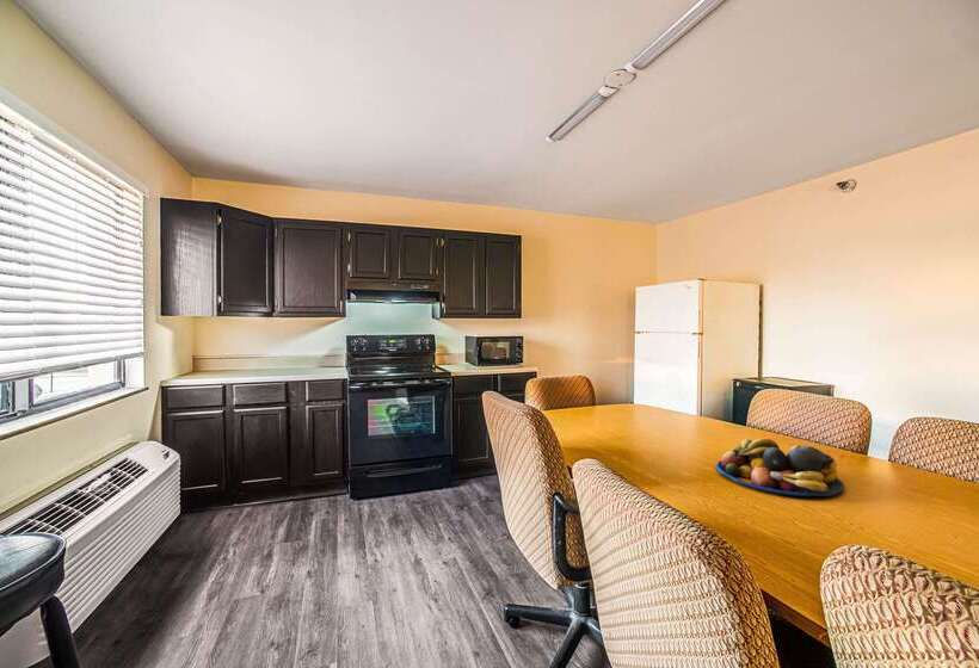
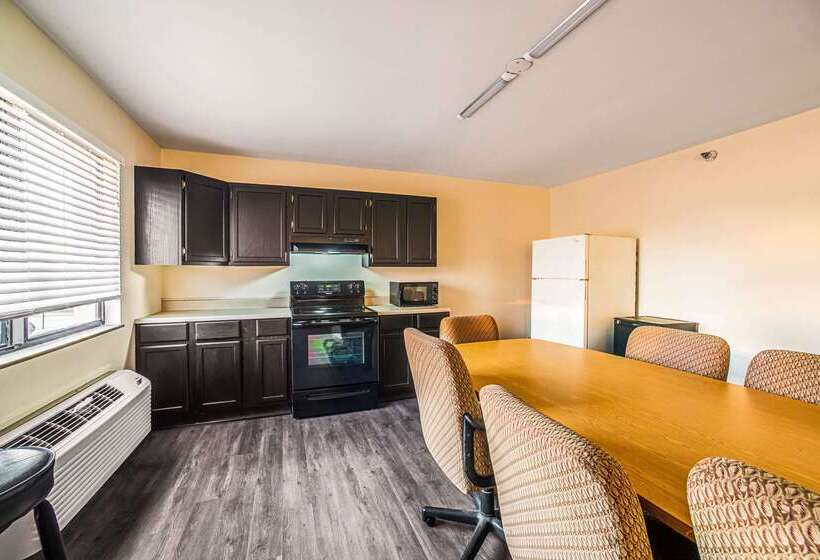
- fruit bowl [715,437,845,497]
